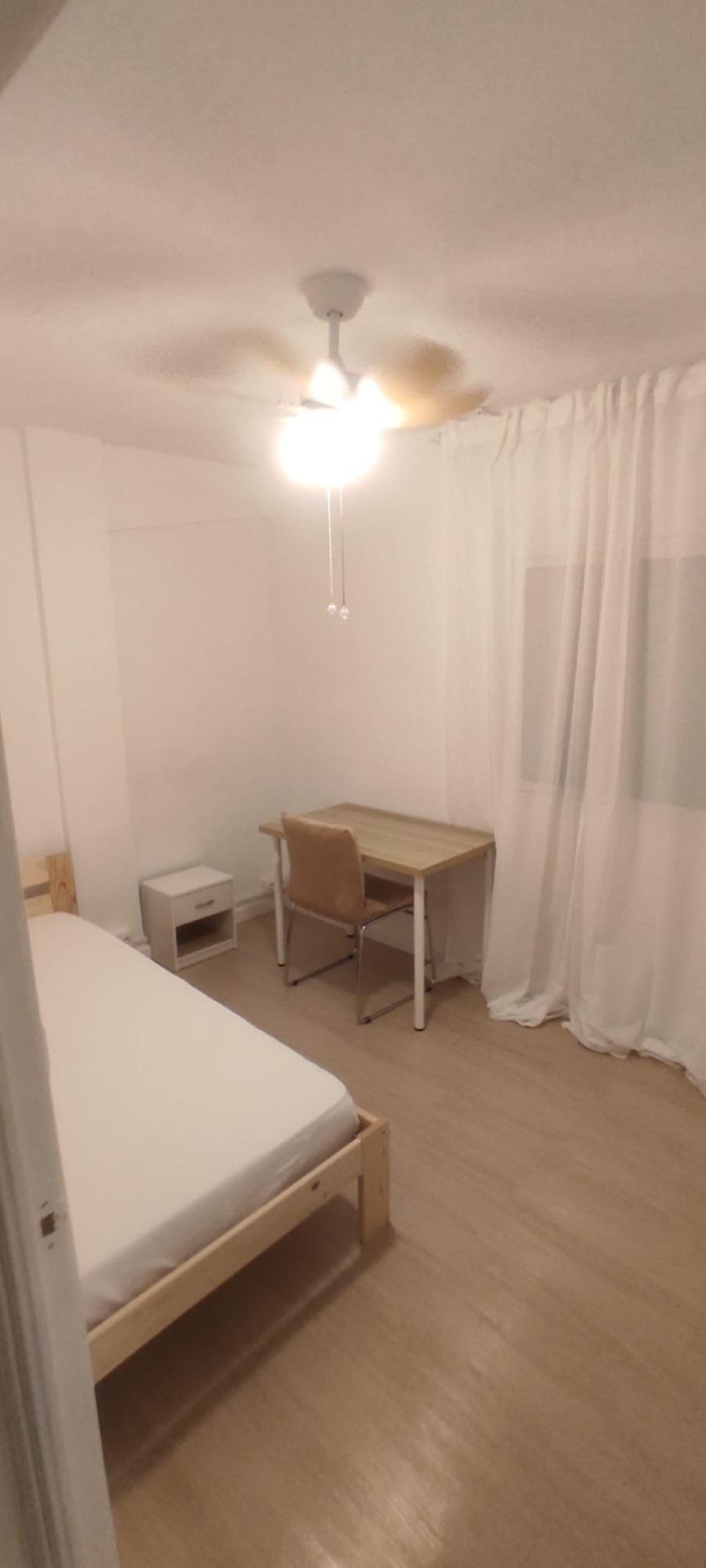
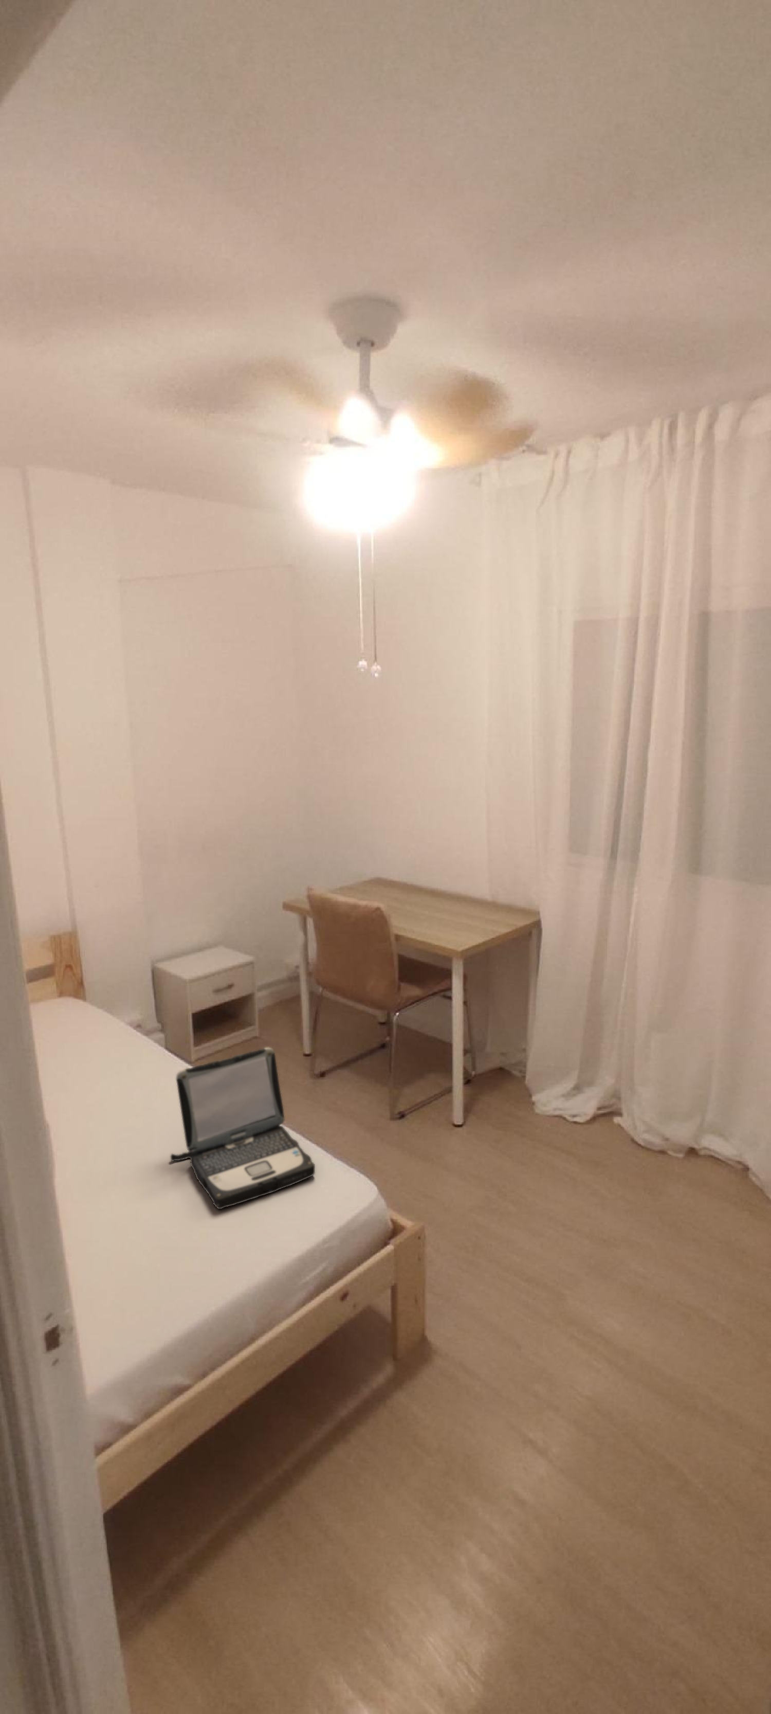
+ laptop [170,1047,316,1209]
